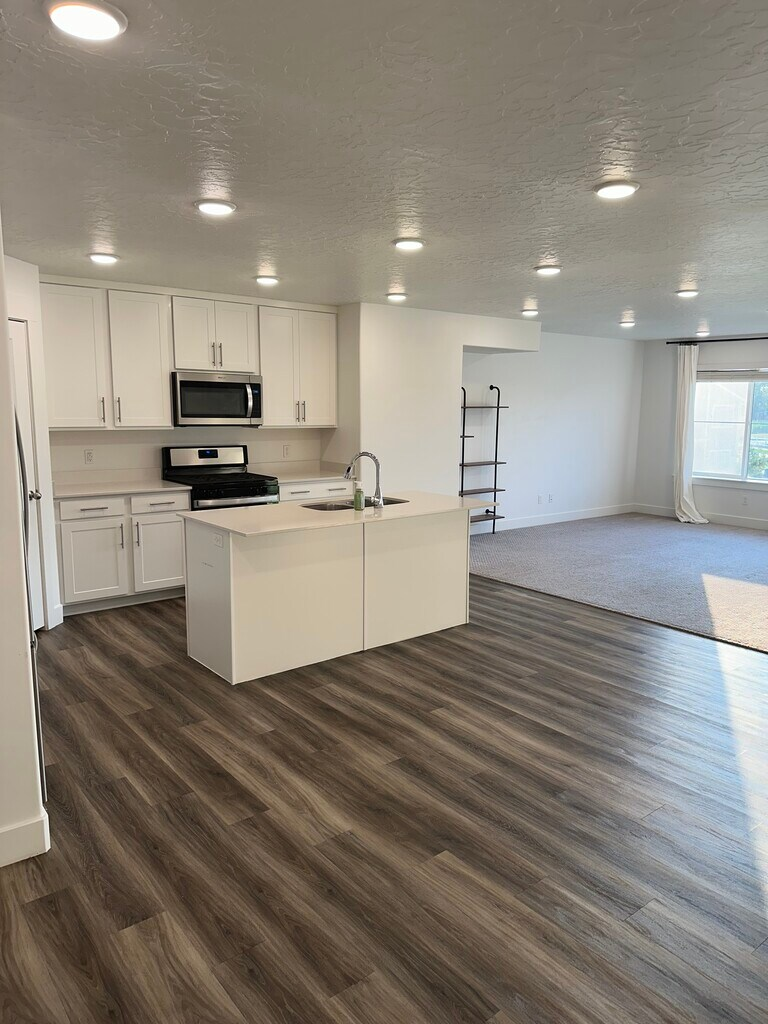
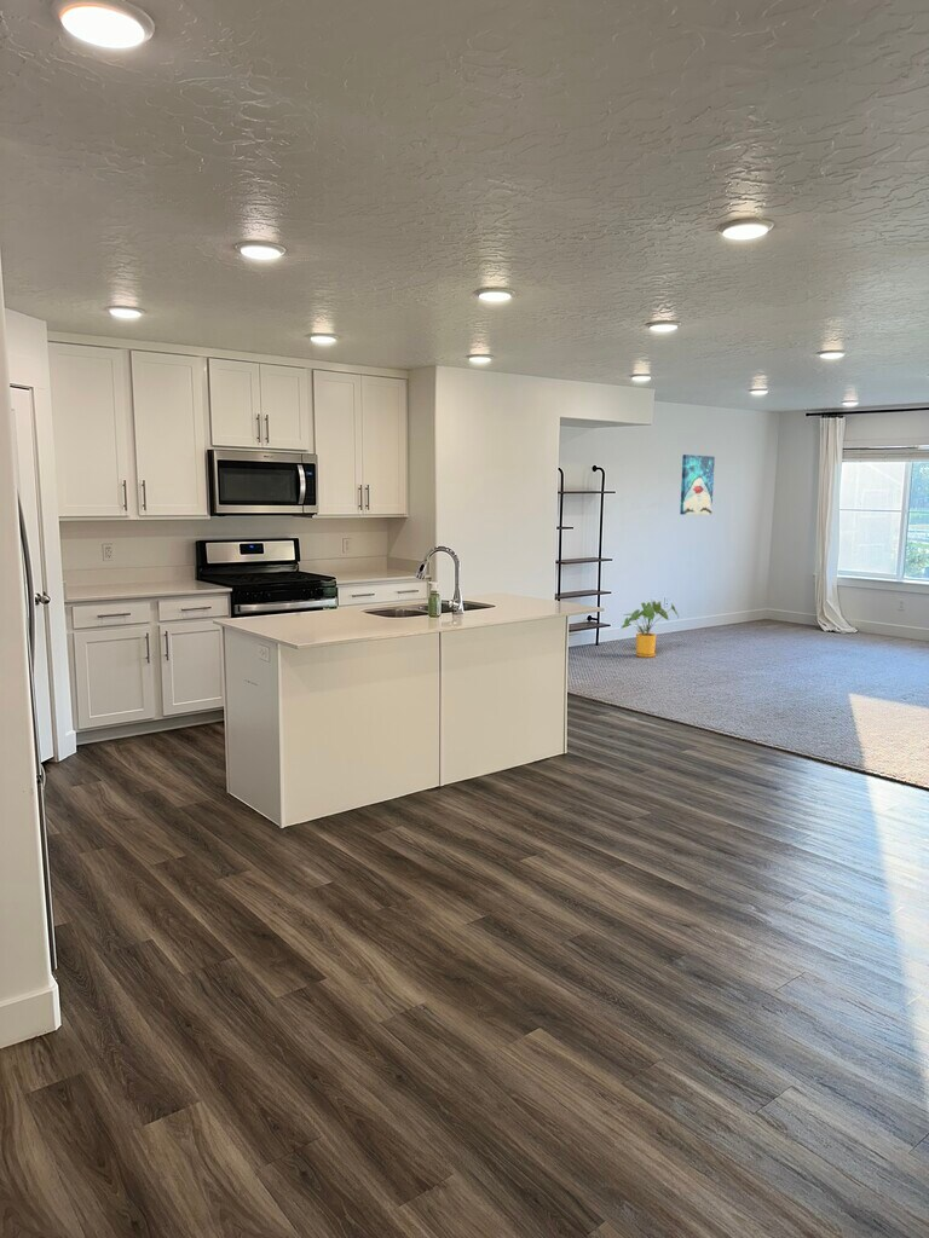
+ house plant [619,601,680,659]
+ wall art [679,453,716,516]
